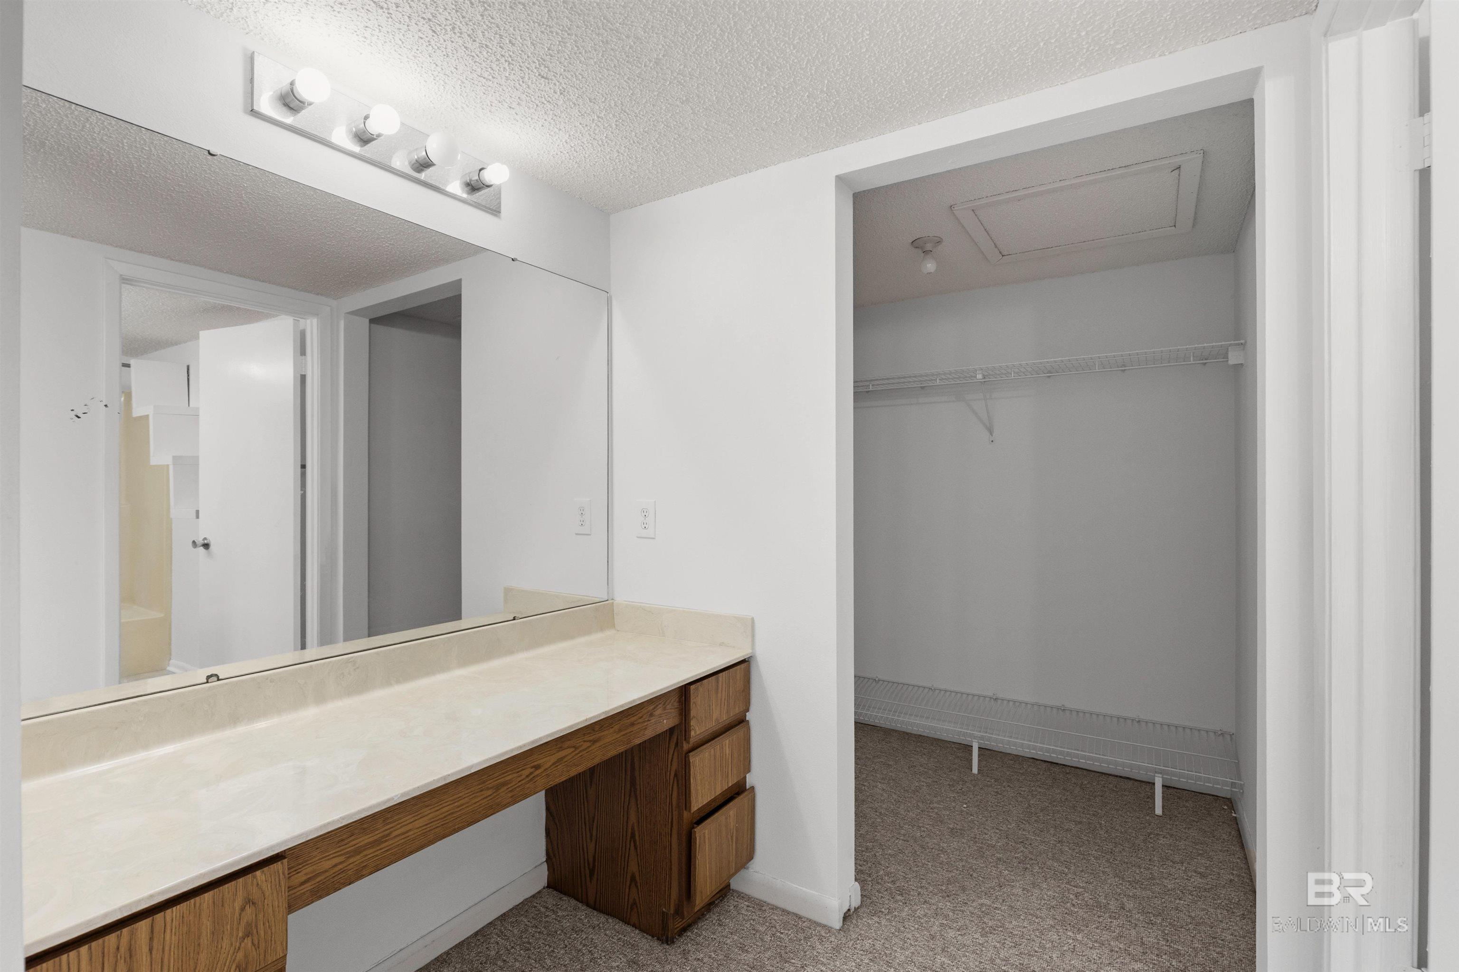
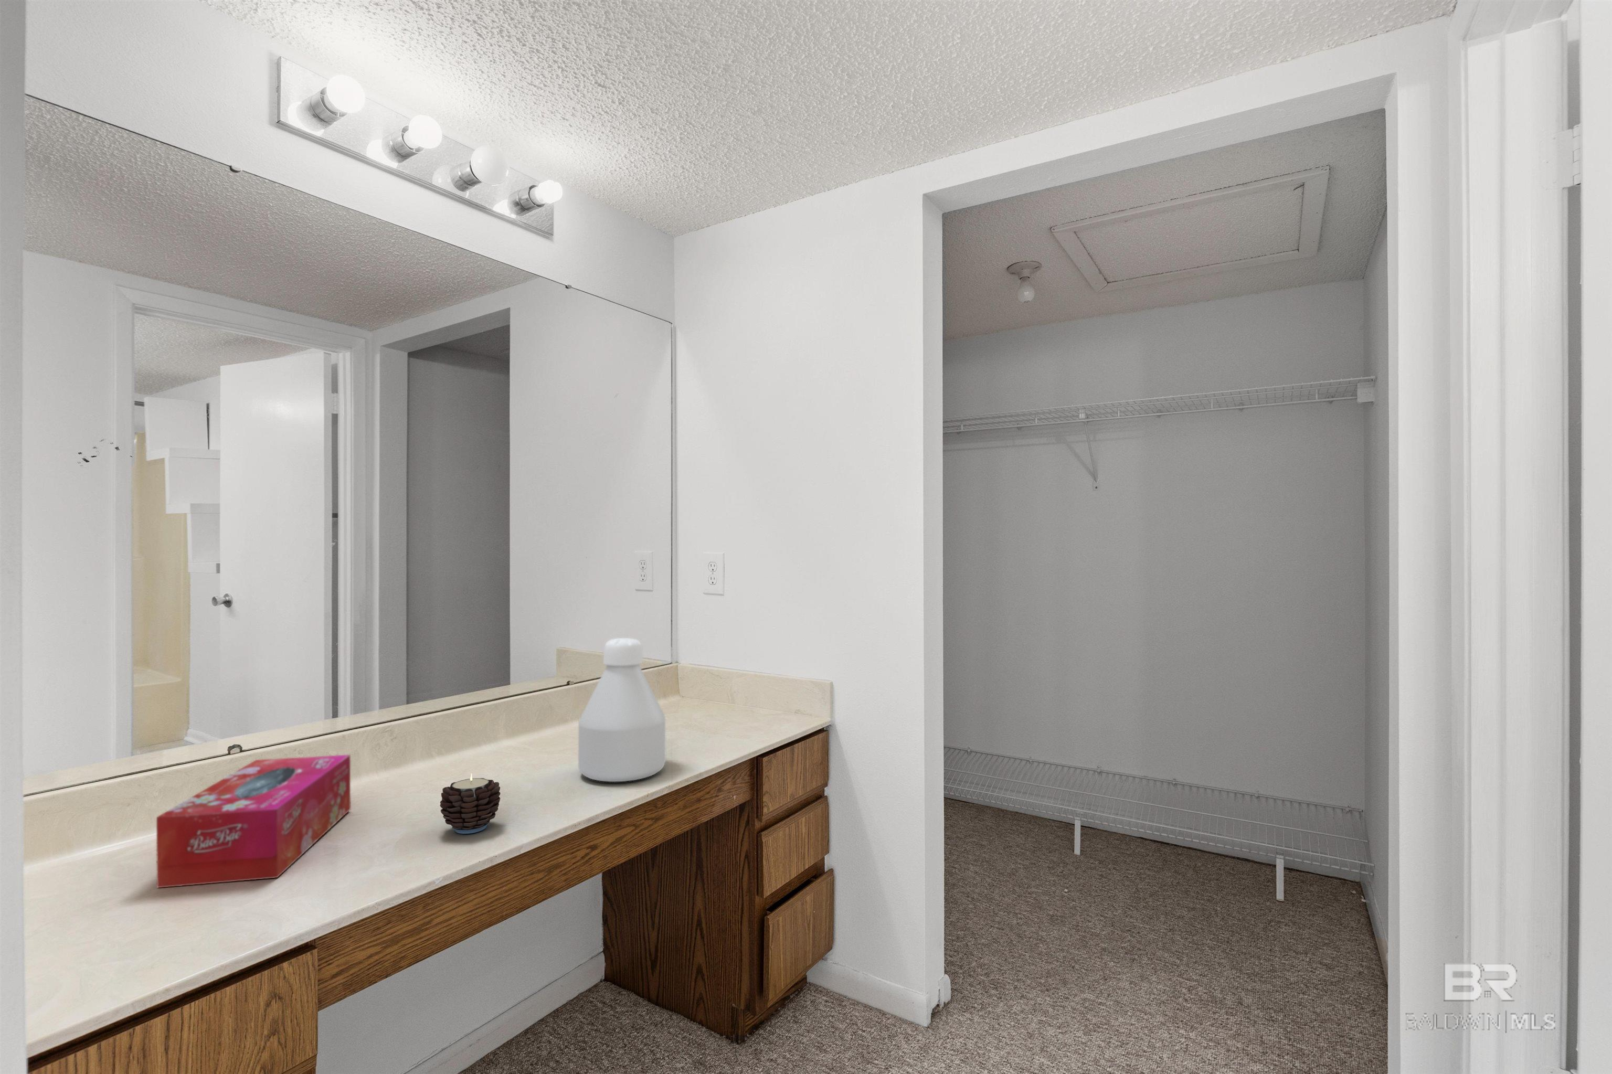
+ candle [440,773,501,834]
+ bottle [578,638,666,783]
+ tissue box [156,754,351,888]
